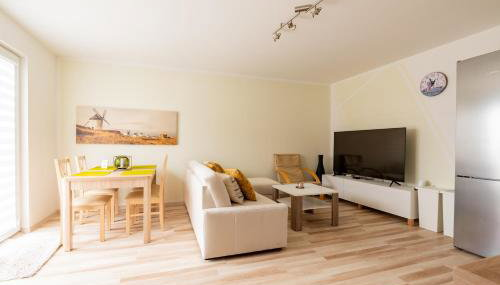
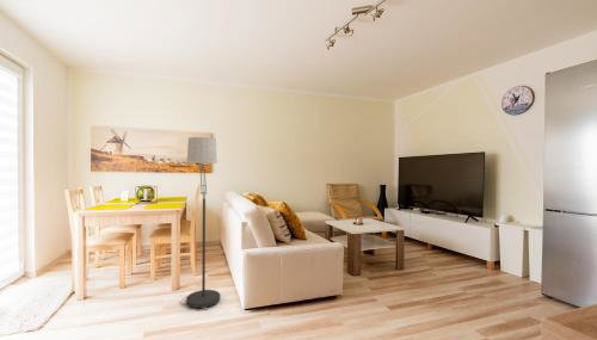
+ floor lamp [180,136,221,311]
